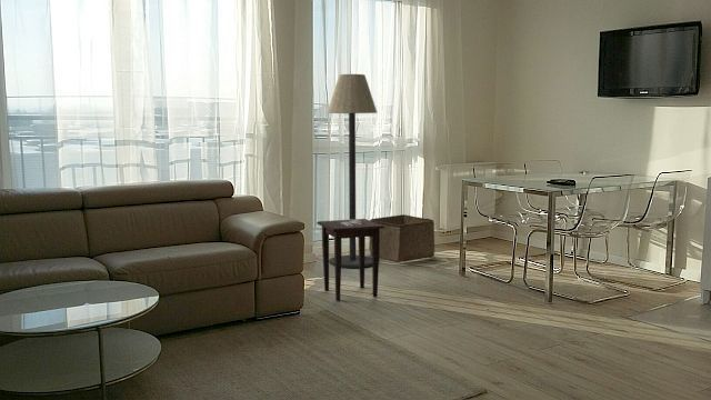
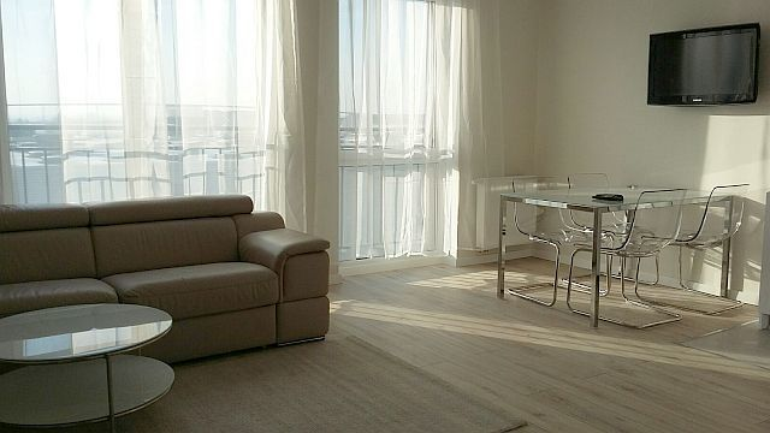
- side table [316,218,385,301]
- floor lamp [326,73,379,269]
- storage bin [368,213,435,263]
